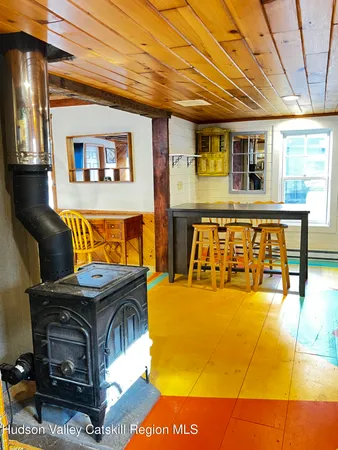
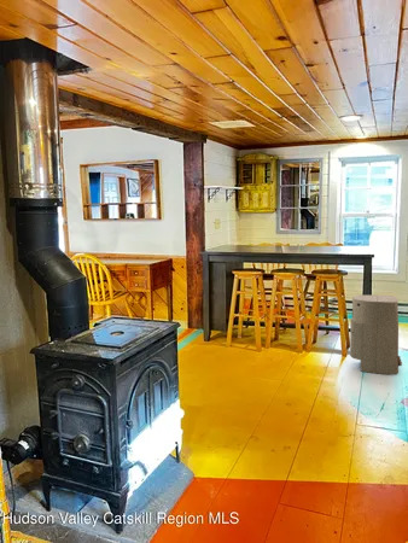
+ air purifier [349,294,403,375]
